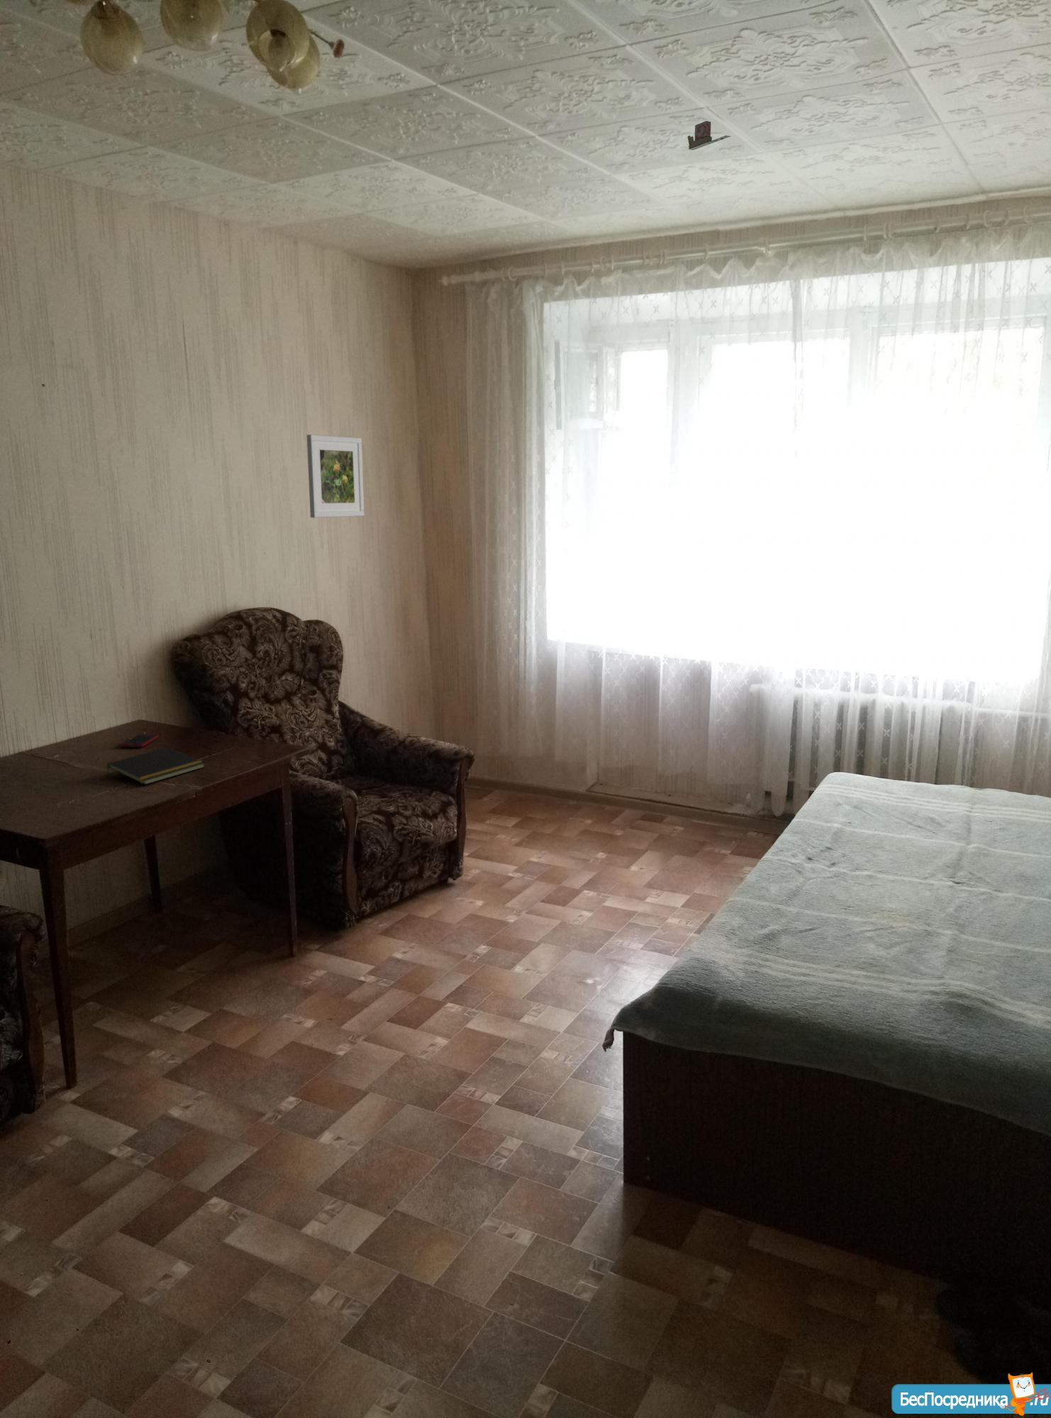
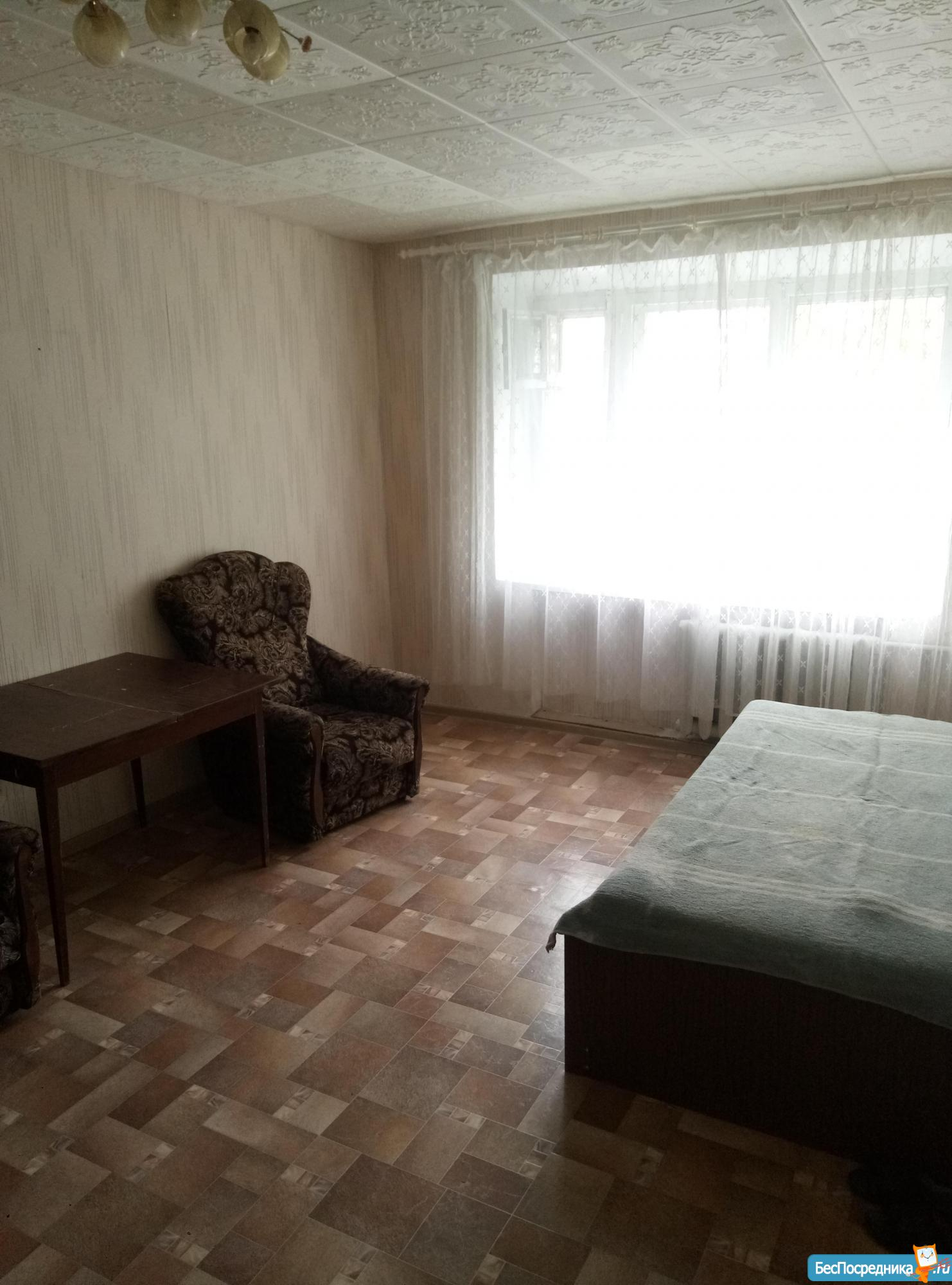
- notepad [106,747,205,786]
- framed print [307,434,365,519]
- cell phone [120,734,160,748]
- tape dispenser [687,120,731,151]
